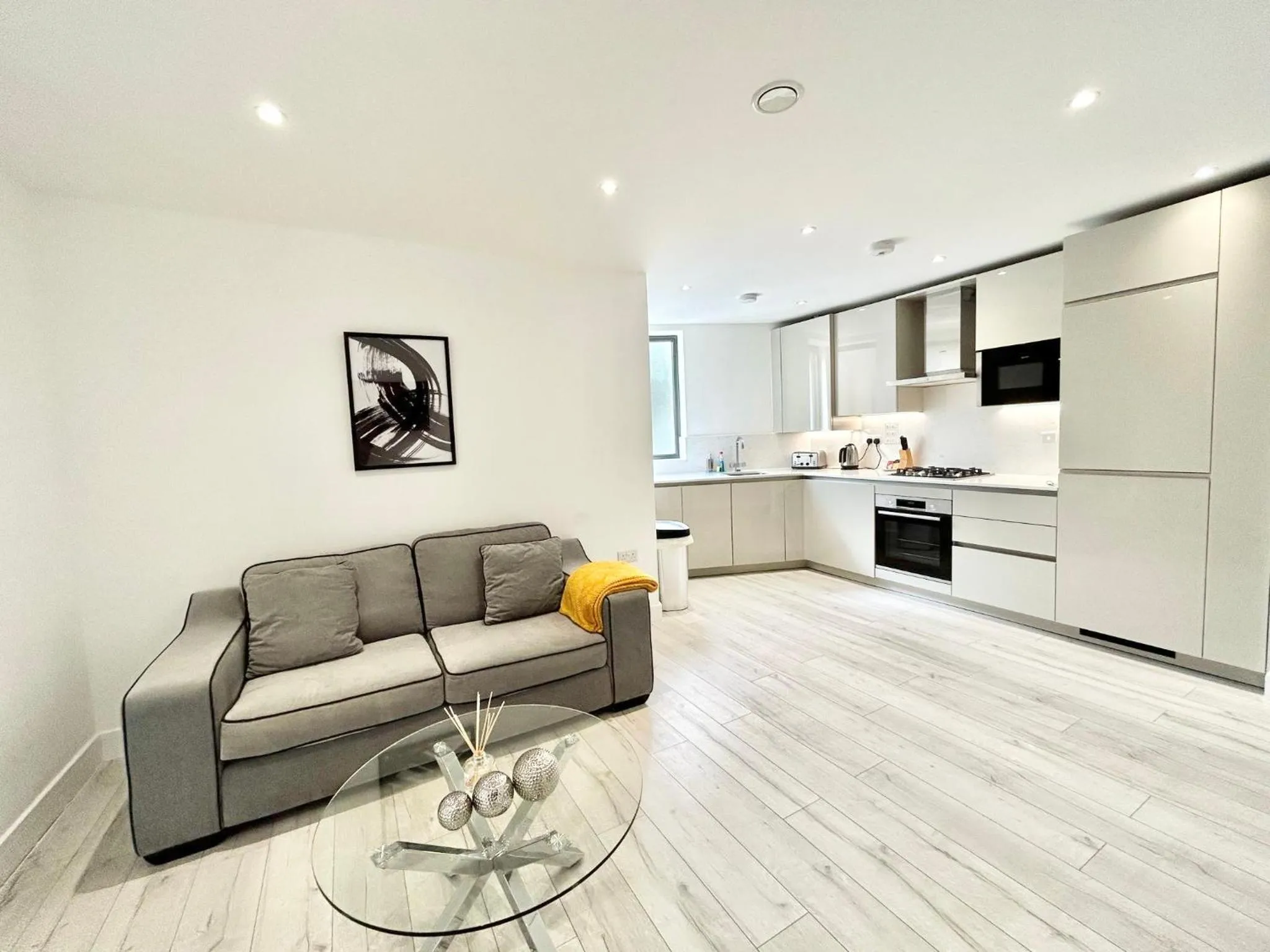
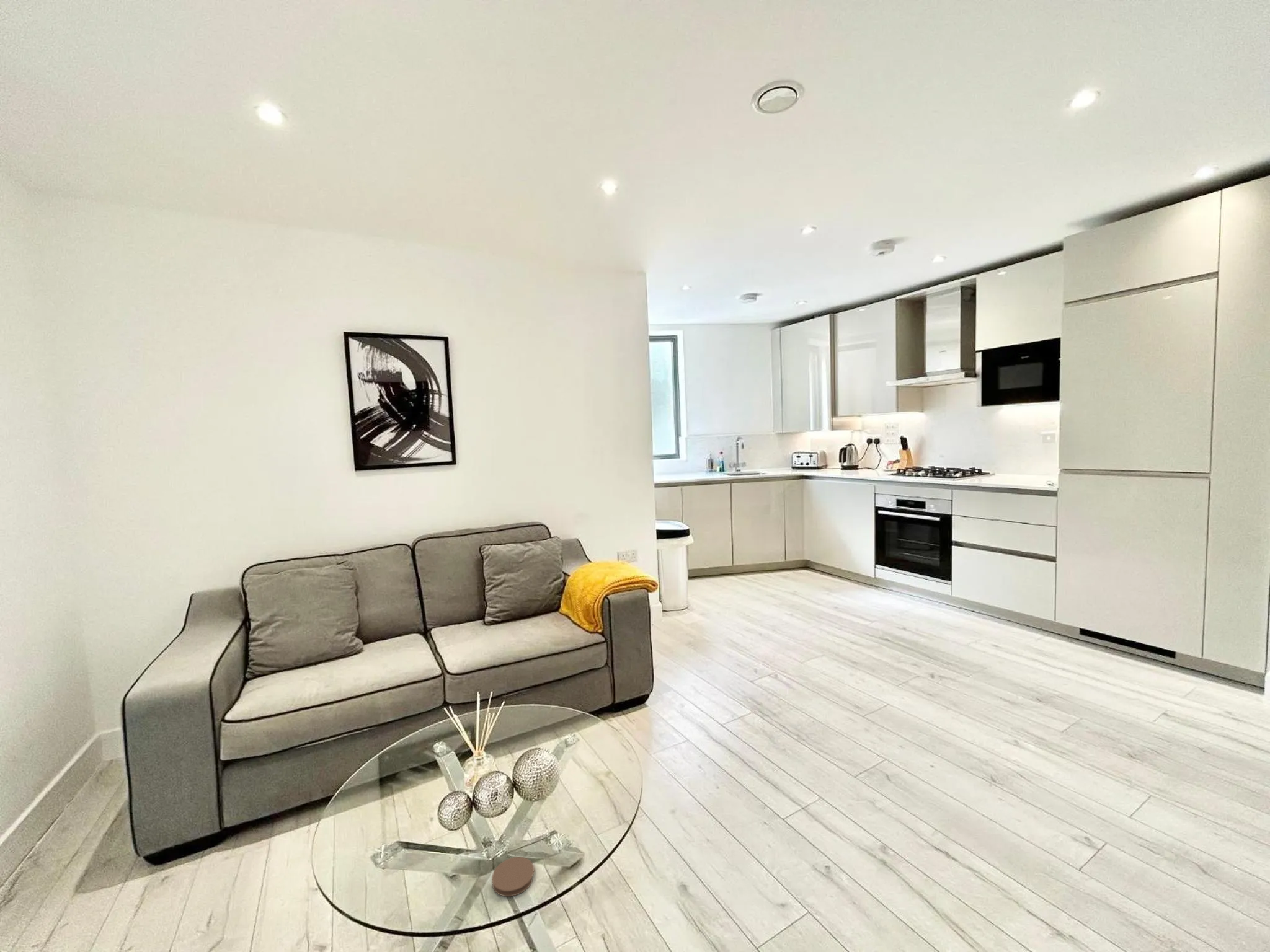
+ coaster [491,857,535,897]
